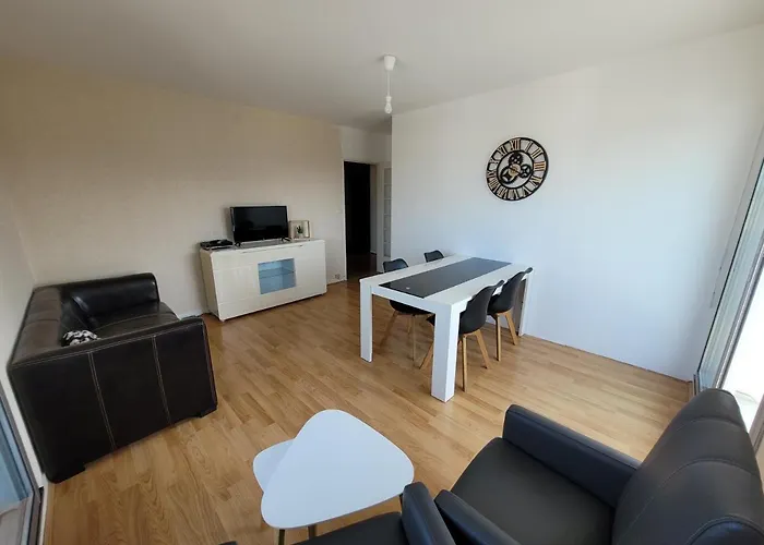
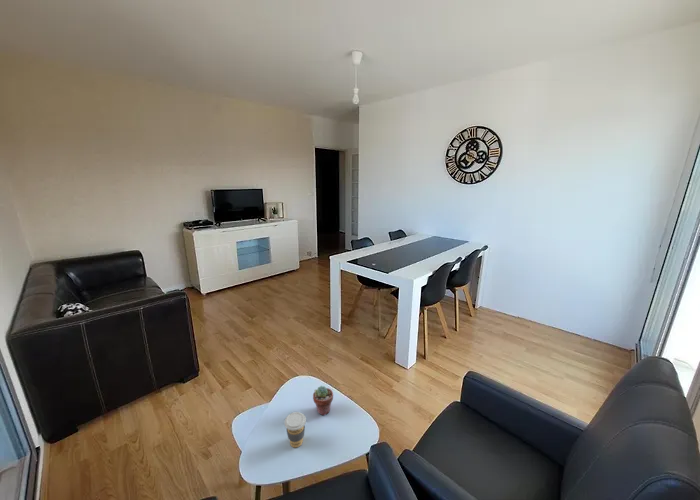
+ coffee cup [284,411,307,449]
+ potted succulent [312,385,334,417]
